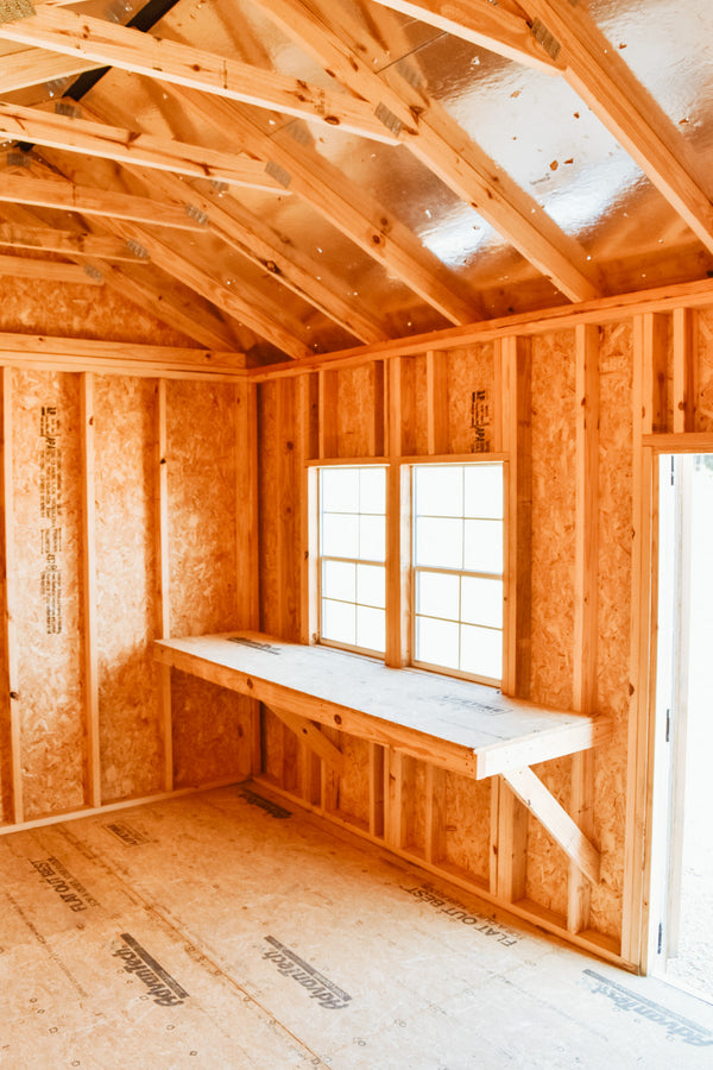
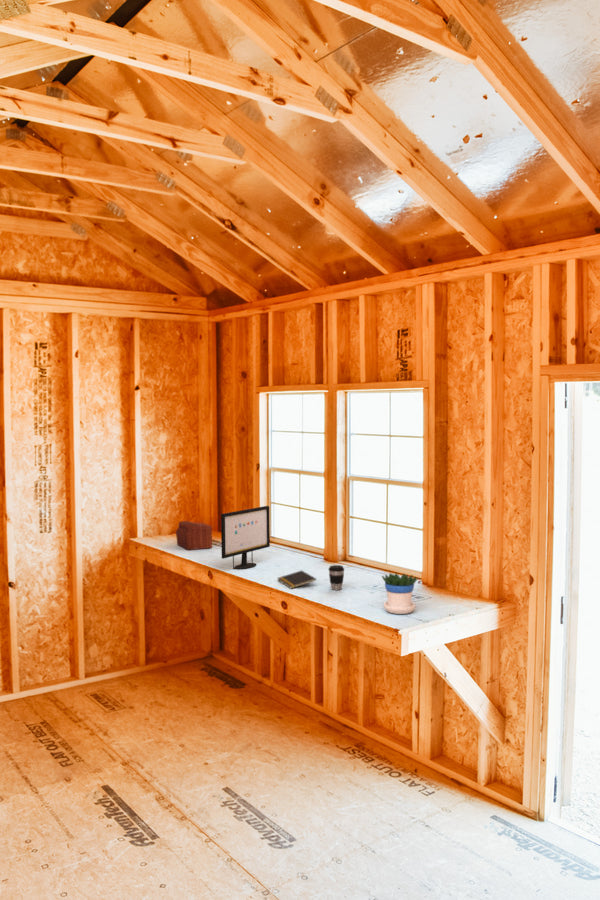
+ coffee cup [327,564,345,591]
+ sewing box [175,520,213,551]
+ flowerpot [381,572,418,615]
+ computer monitor [220,505,271,570]
+ notepad [277,569,317,589]
